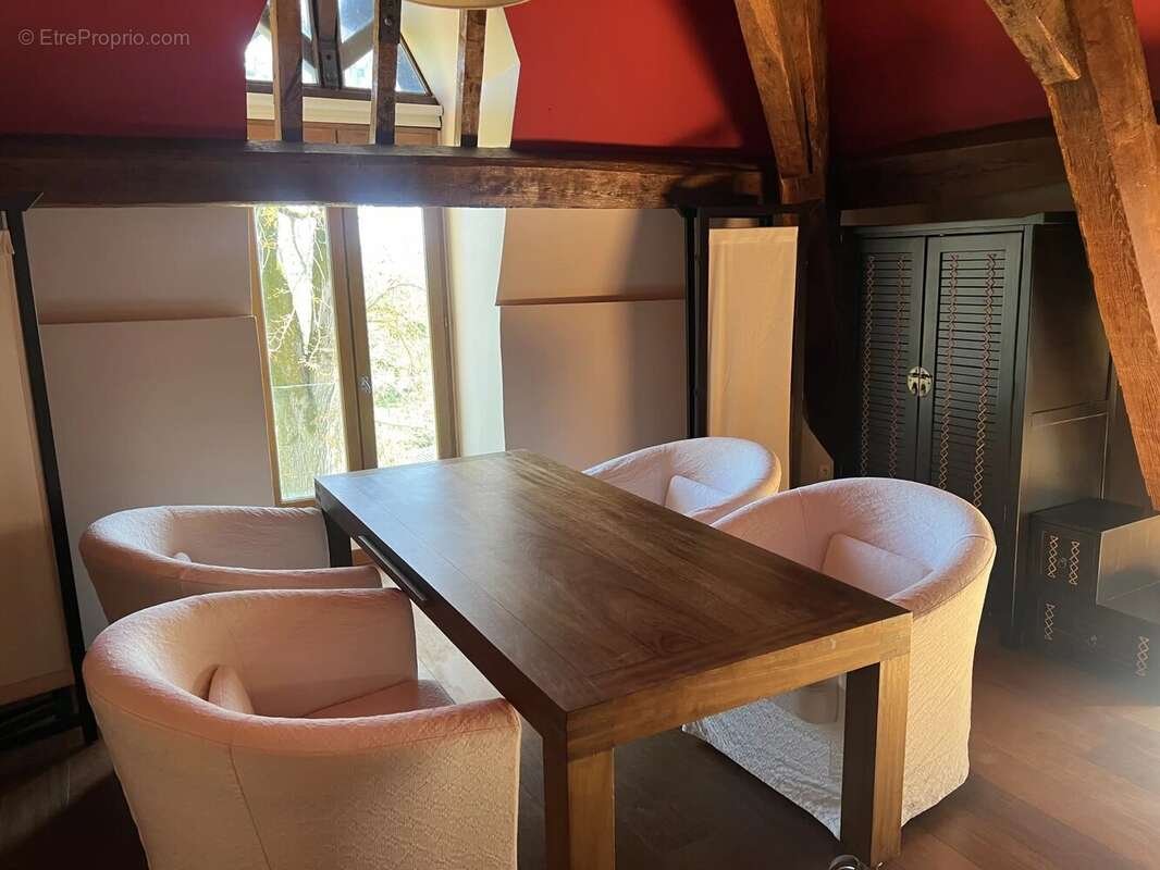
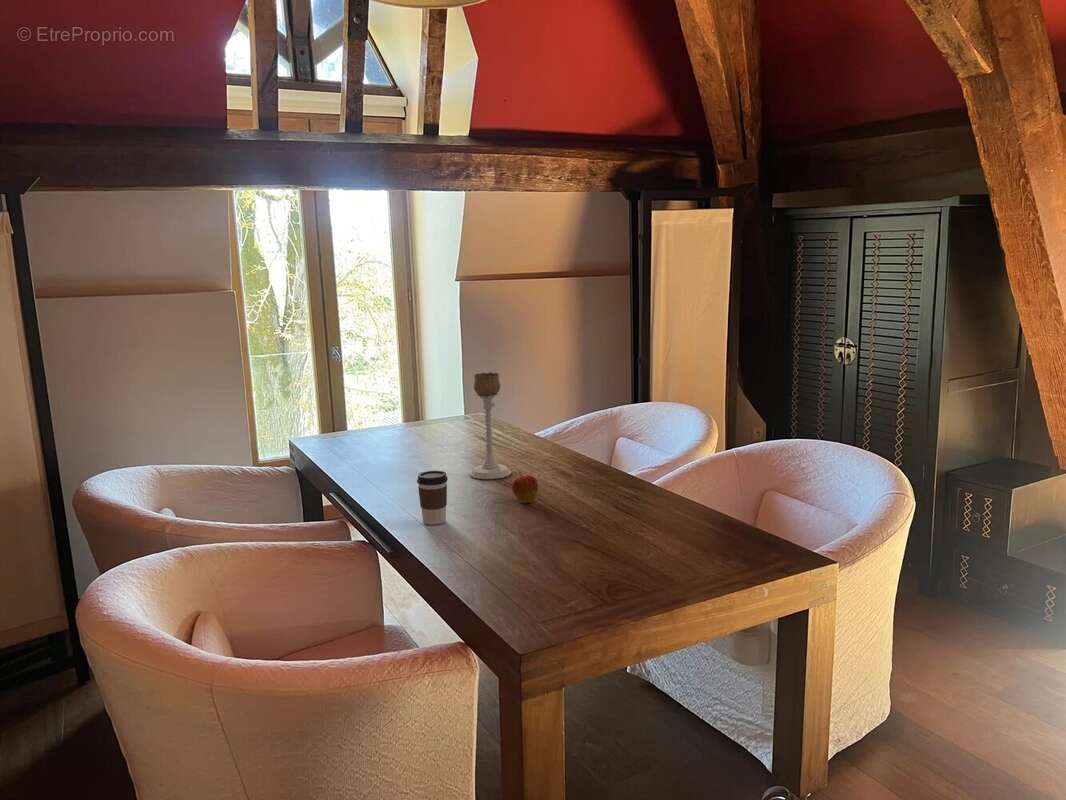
+ candle holder [469,372,512,480]
+ fruit [511,470,539,504]
+ coffee cup [416,470,449,526]
